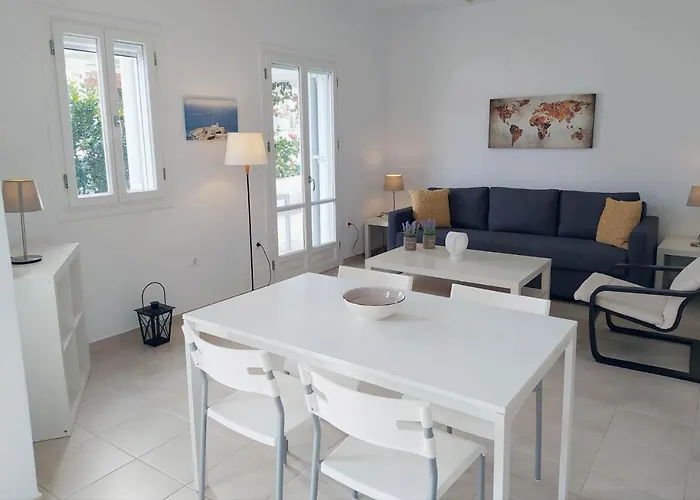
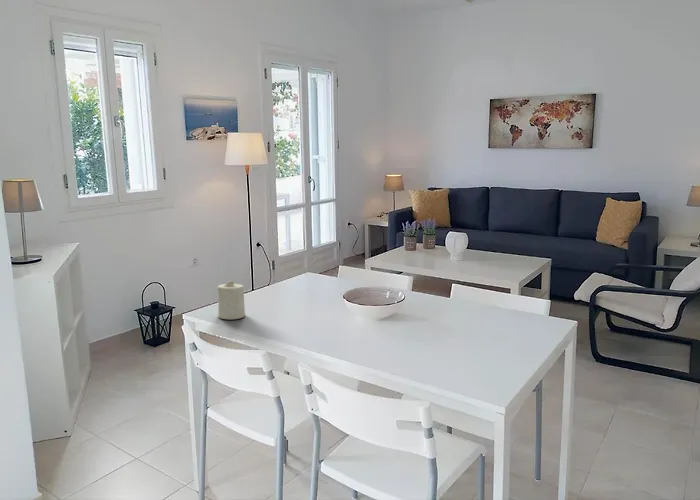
+ candle [216,279,246,320]
